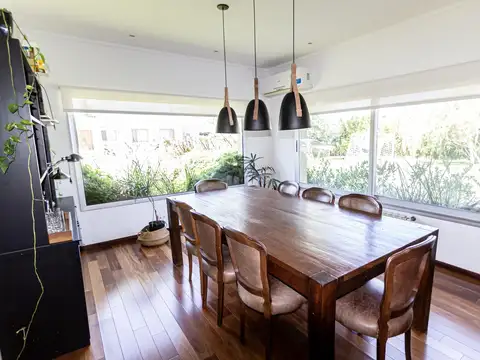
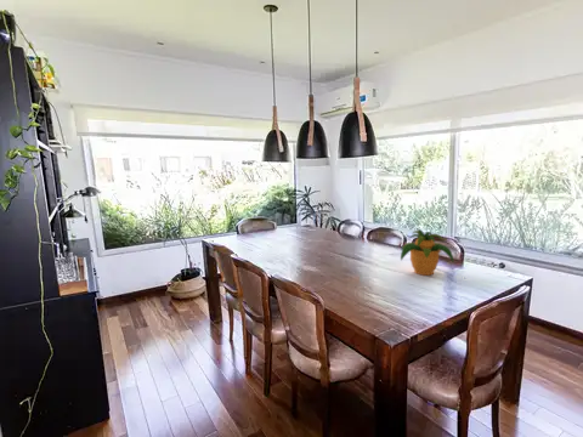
+ potted plant [400,227,454,277]
